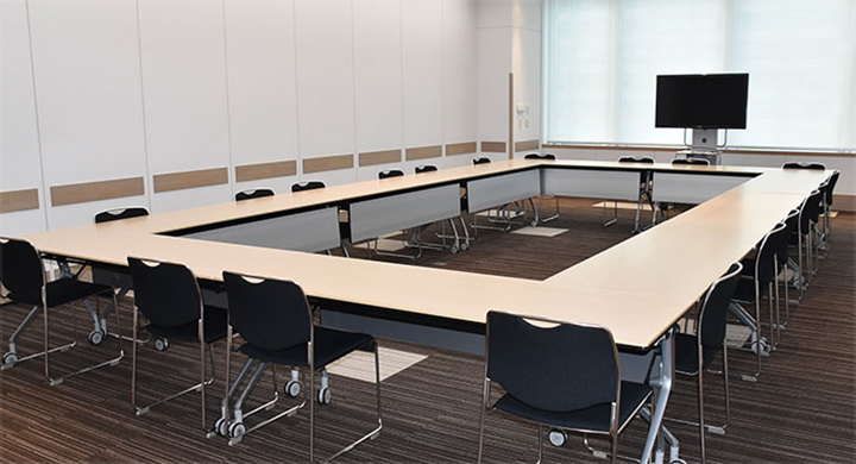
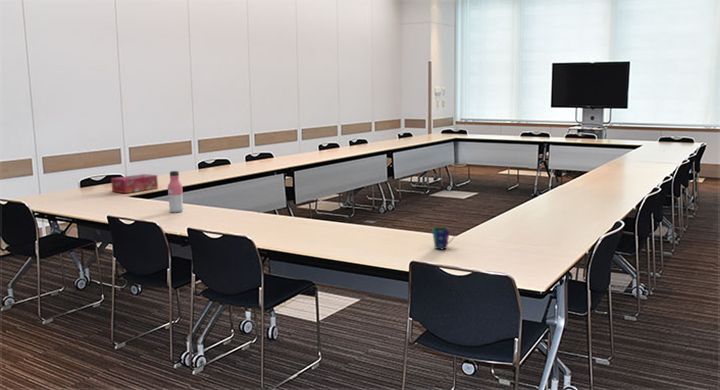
+ water bottle [167,170,185,213]
+ cup [431,226,456,250]
+ tissue box [110,173,159,194]
